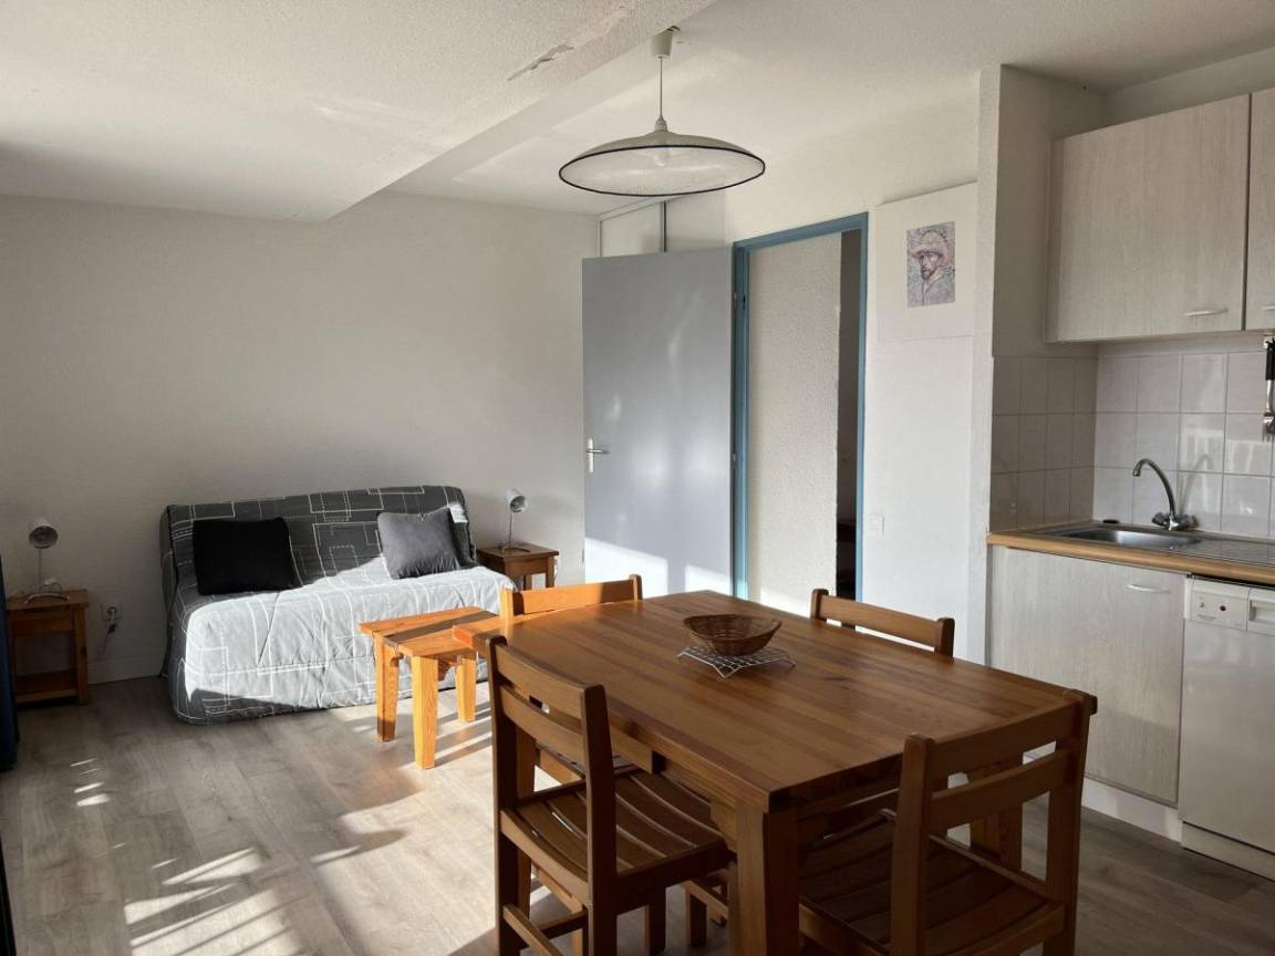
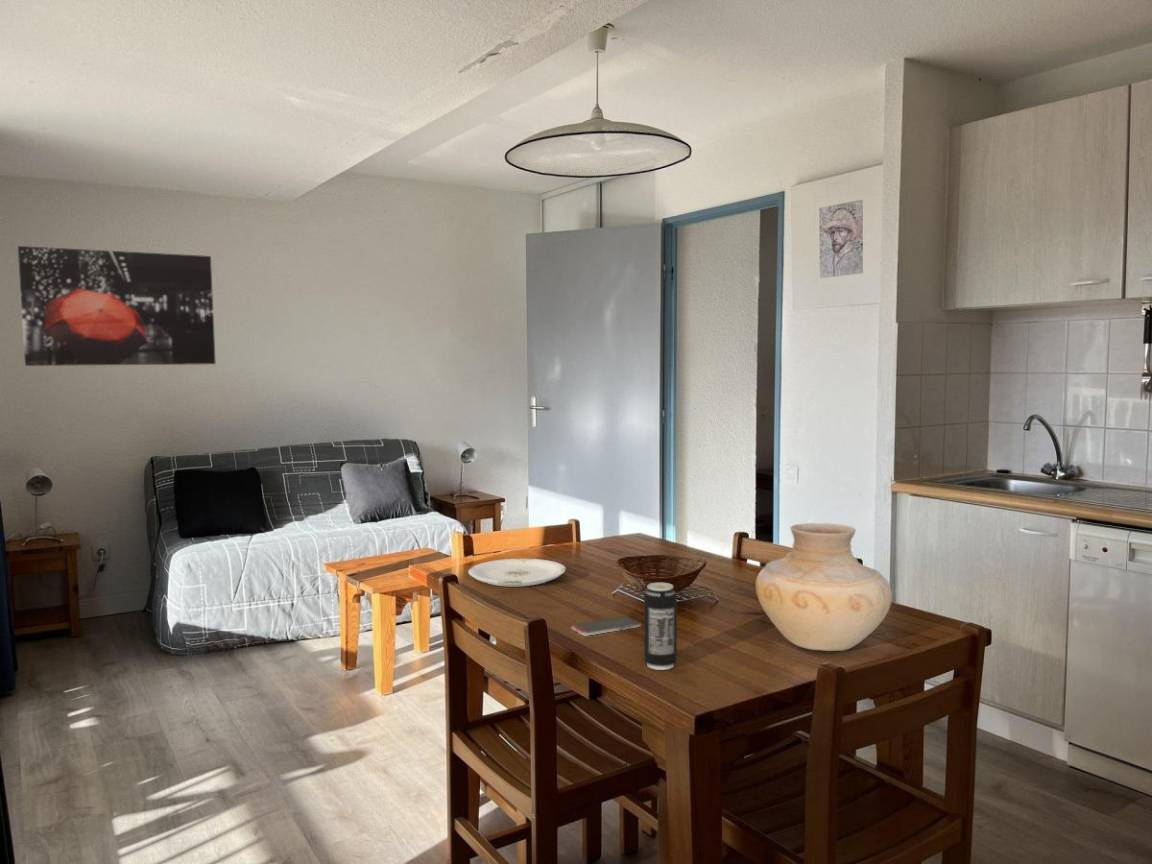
+ wall art [17,245,217,367]
+ beverage can [643,582,678,671]
+ vase [755,522,893,652]
+ plate [467,558,567,587]
+ smartphone [570,616,642,636]
